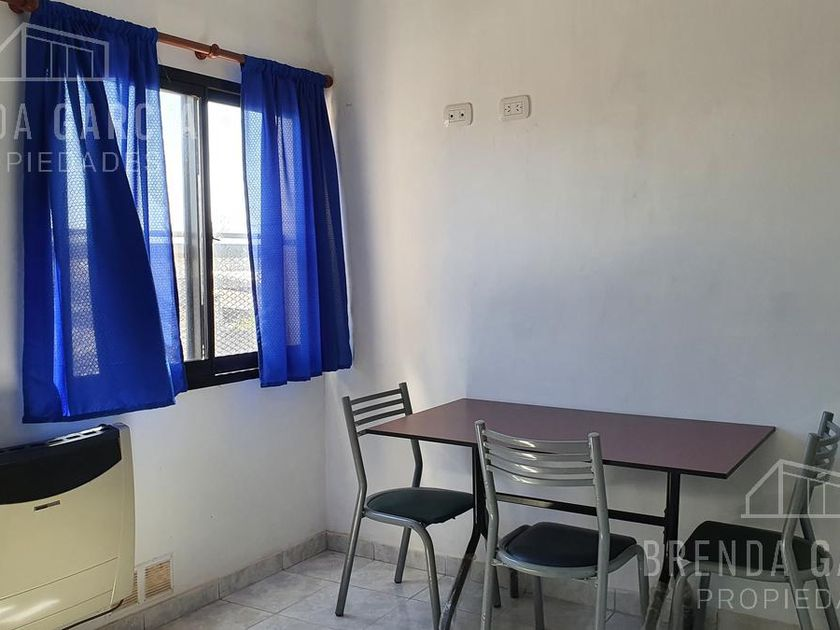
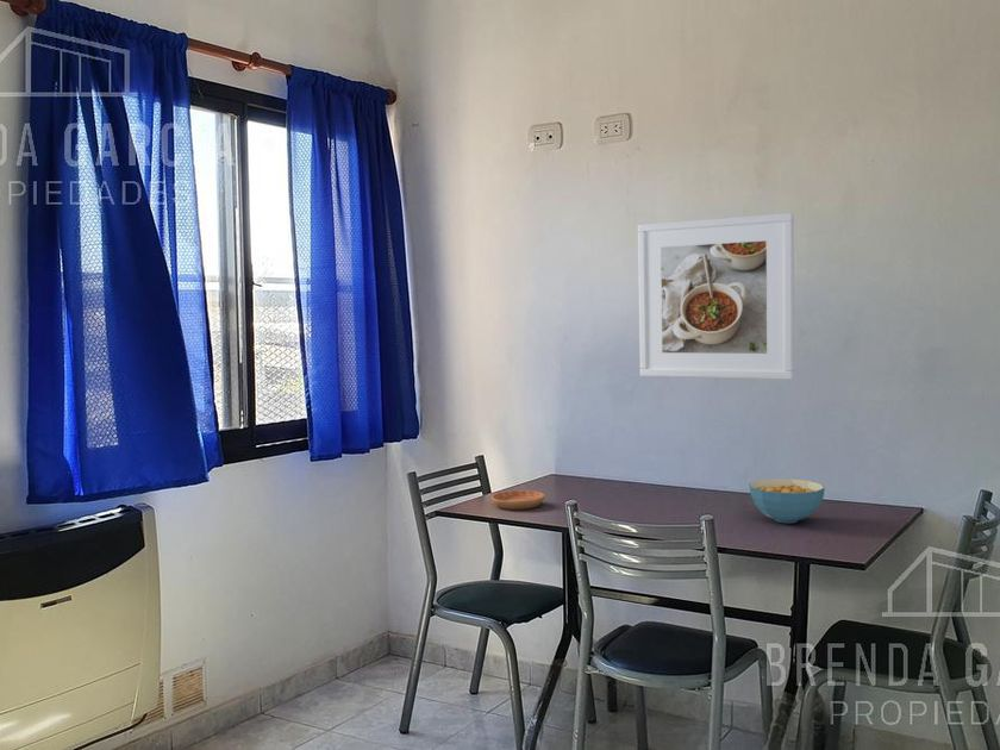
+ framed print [637,212,795,381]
+ saucer [490,489,545,511]
+ cereal bowl [748,477,826,524]
